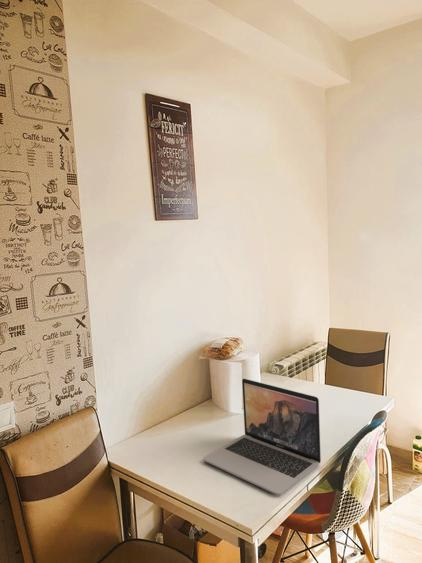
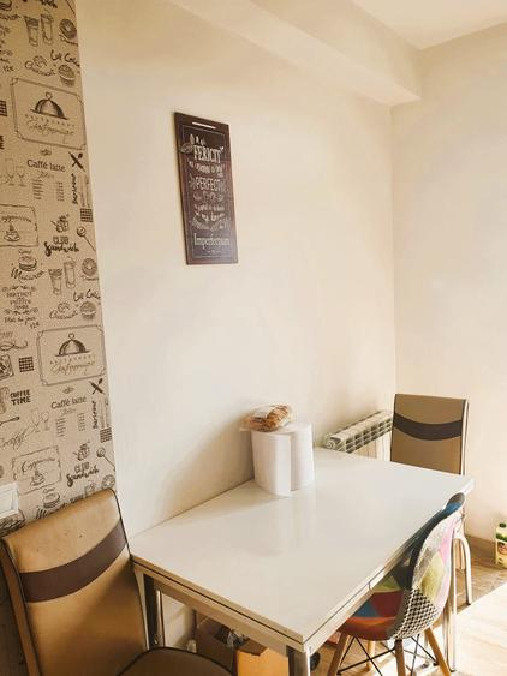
- laptop [202,378,322,496]
